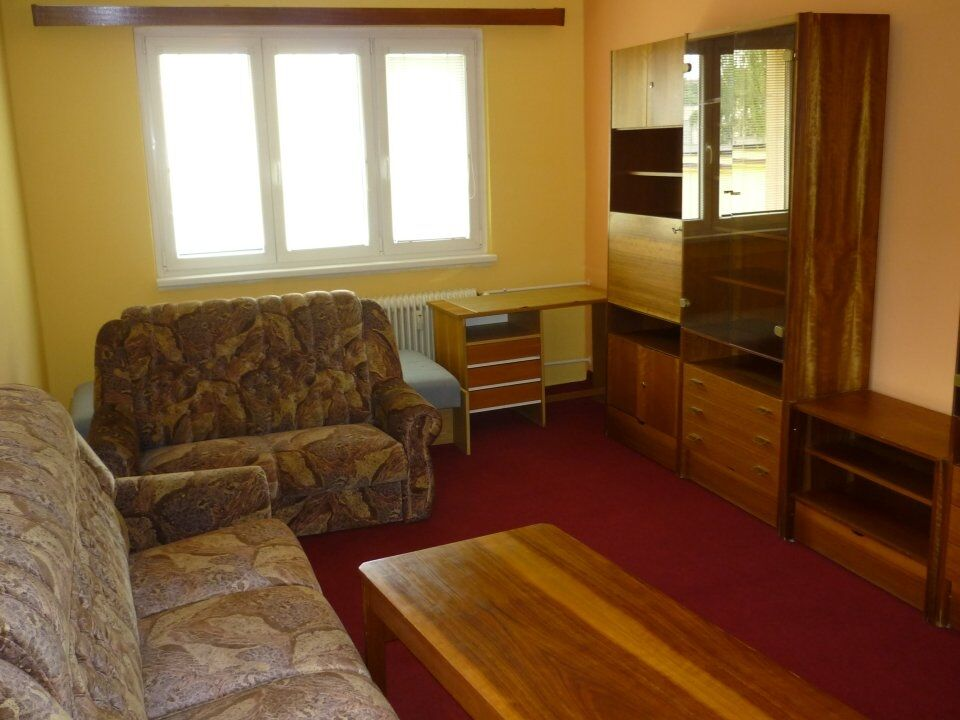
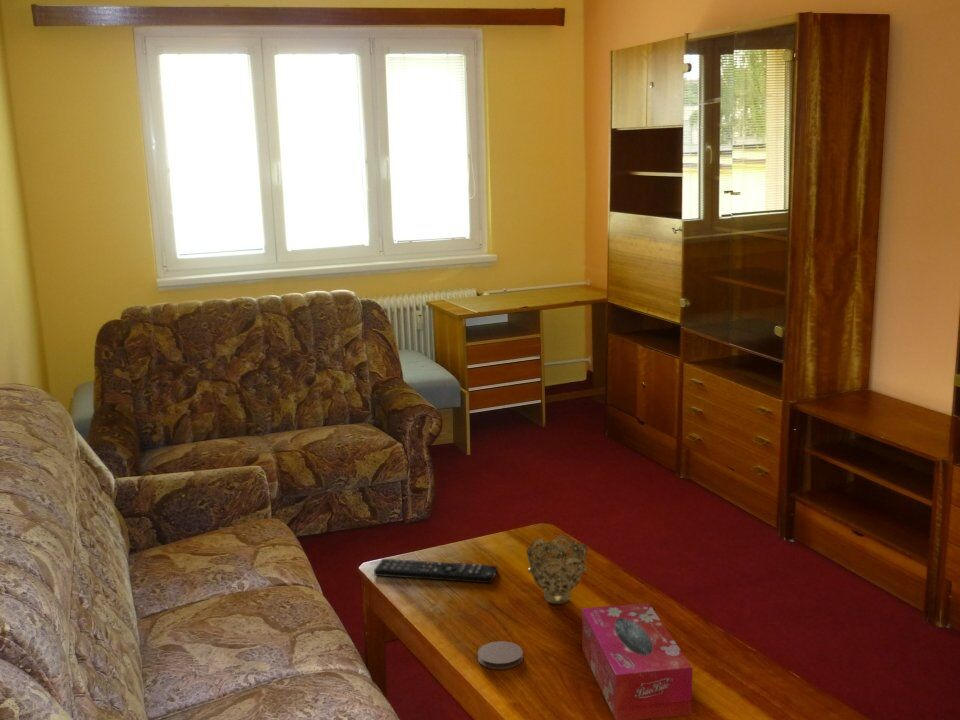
+ coaster [477,640,524,670]
+ tissue box [581,602,693,720]
+ decorative bowl [525,534,588,605]
+ remote control [373,558,499,584]
